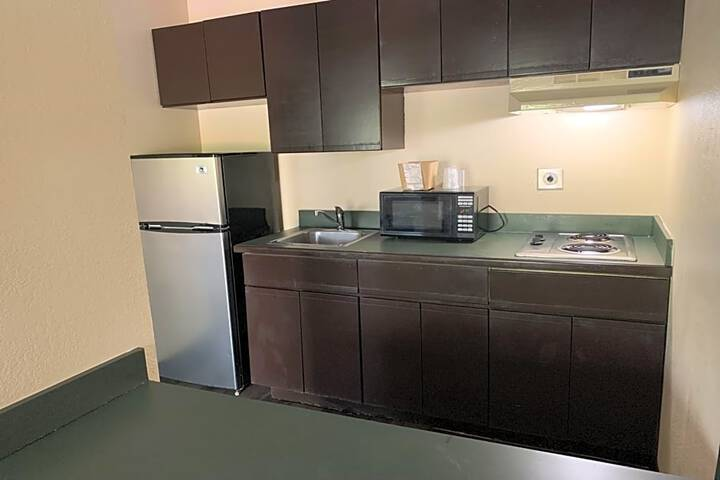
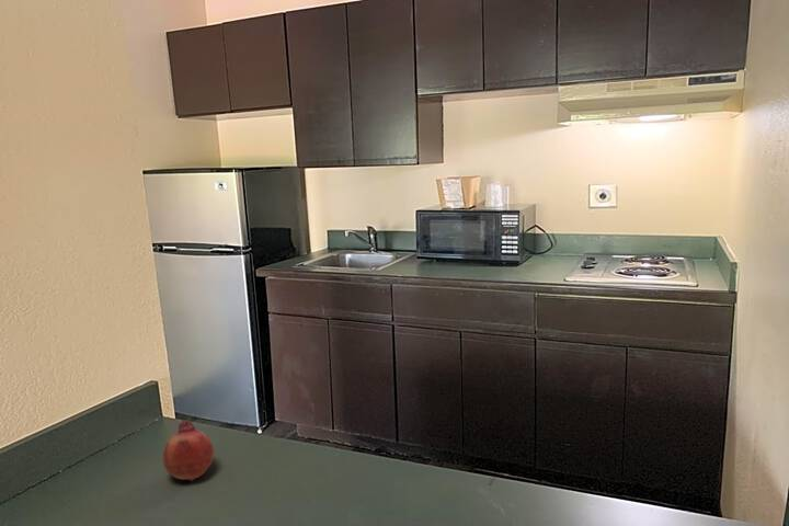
+ fruit [162,419,215,482]
